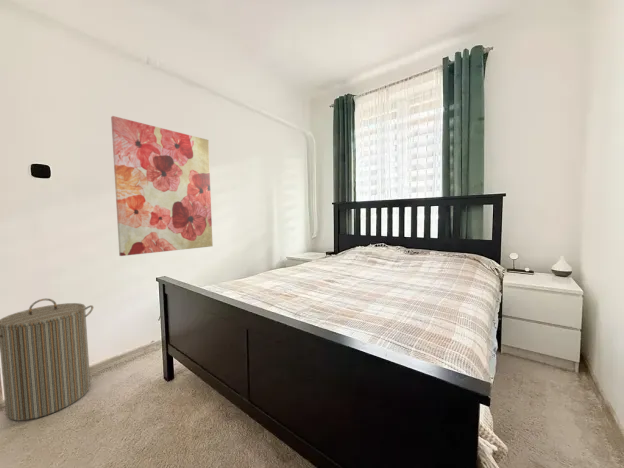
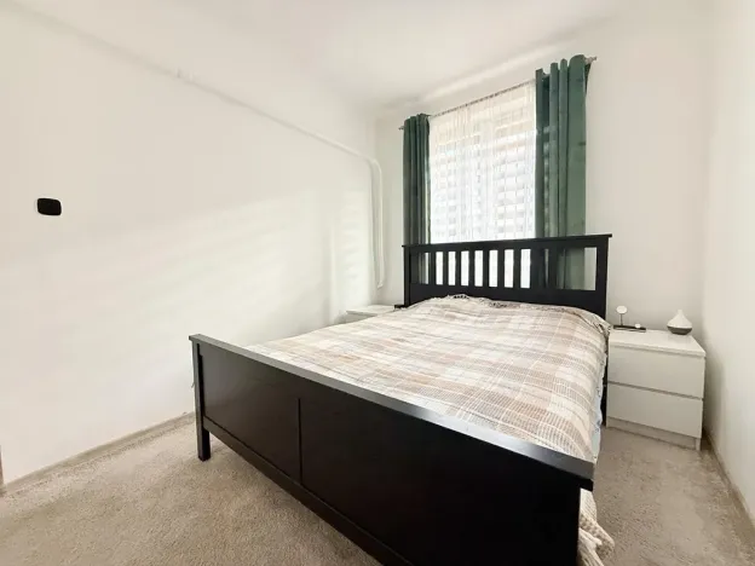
- wall art [110,115,214,257]
- laundry hamper [0,298,94,422]
